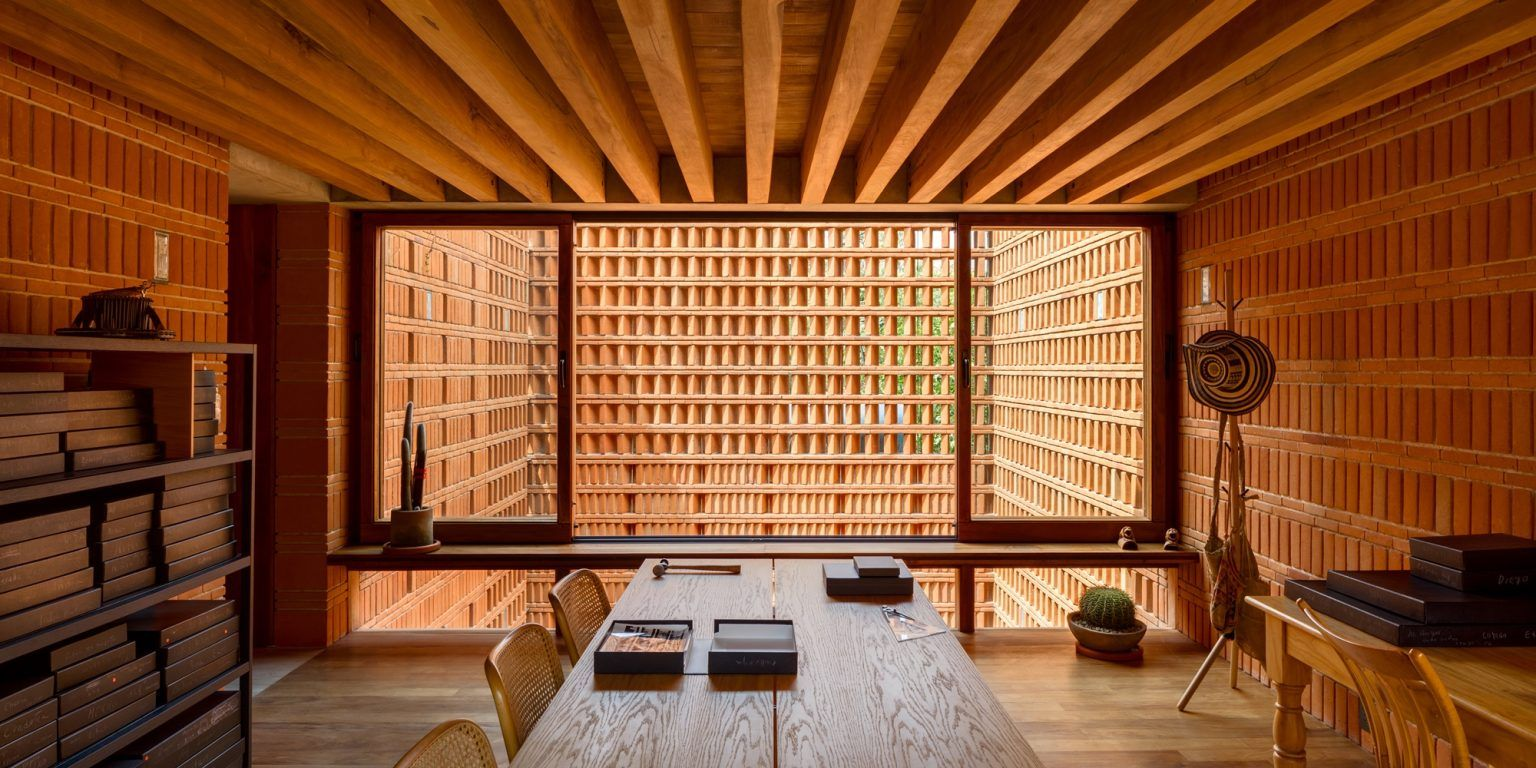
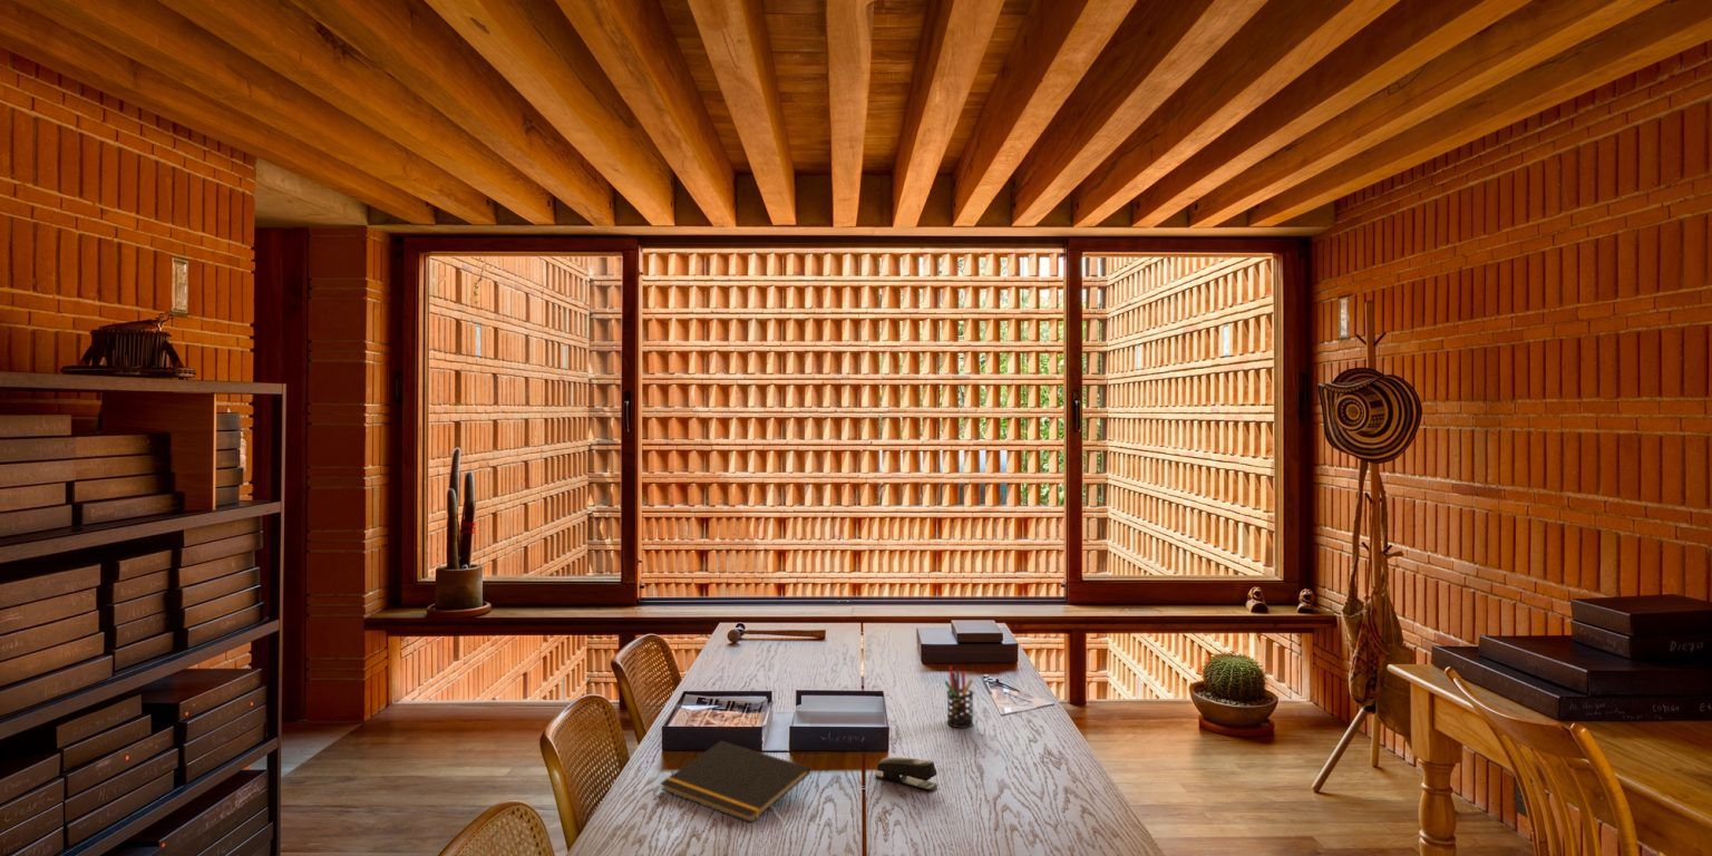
+ pen holder [943,665,975,729]
+ stapler [874,757,938,791]
+ notepad [659,740,811,824]
